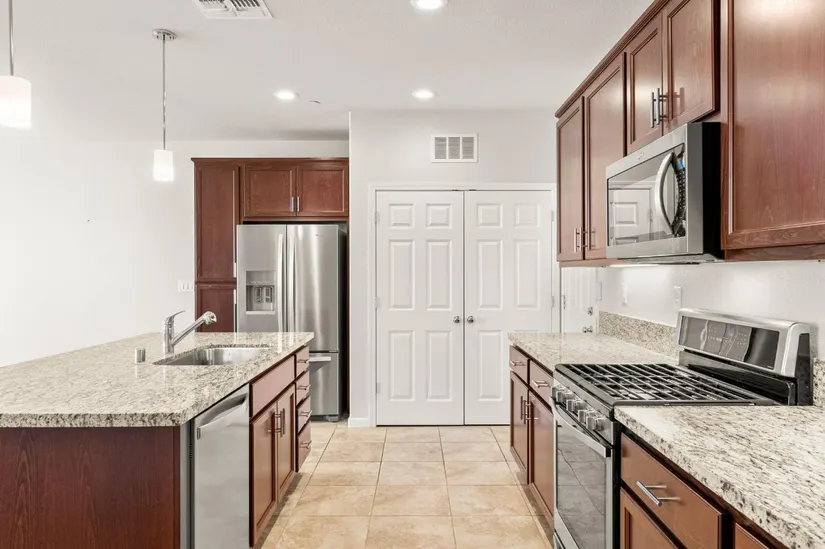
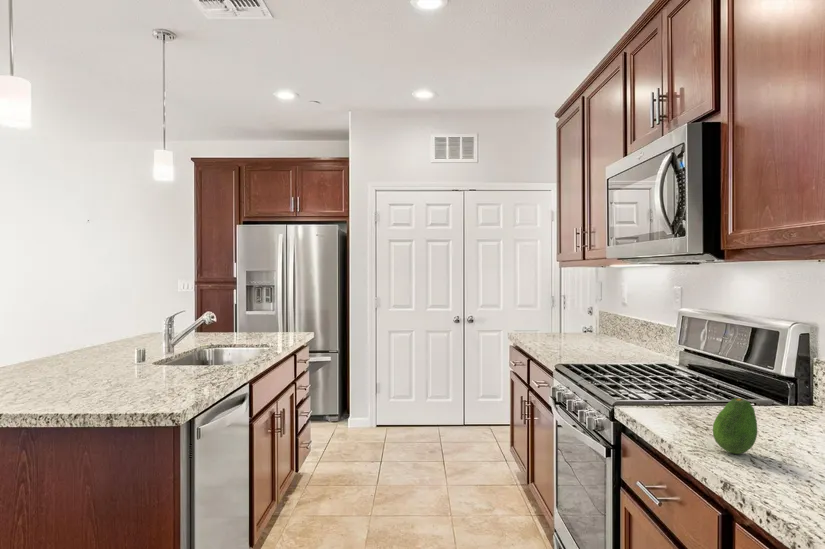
+ fruit [712,397,758,455]
